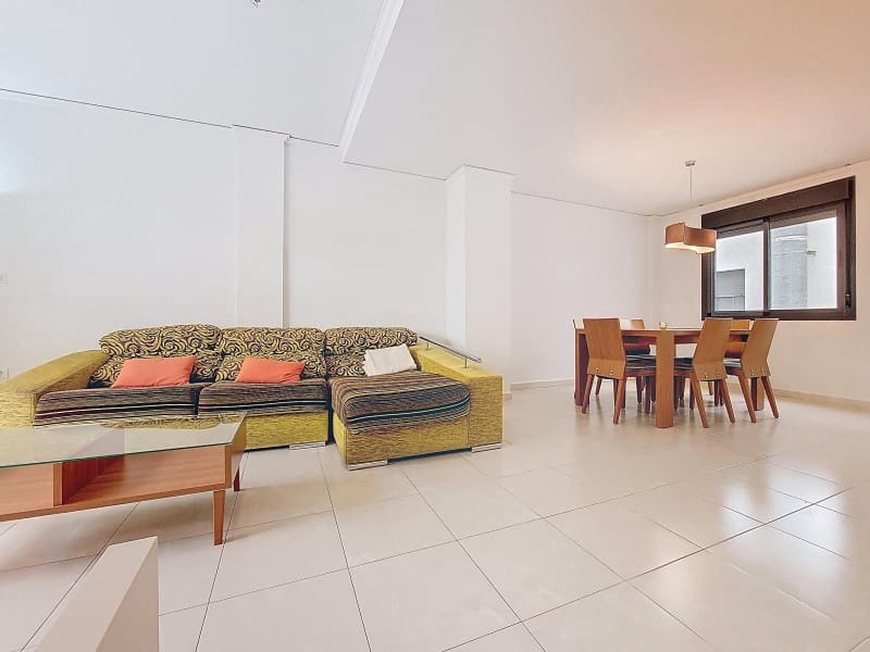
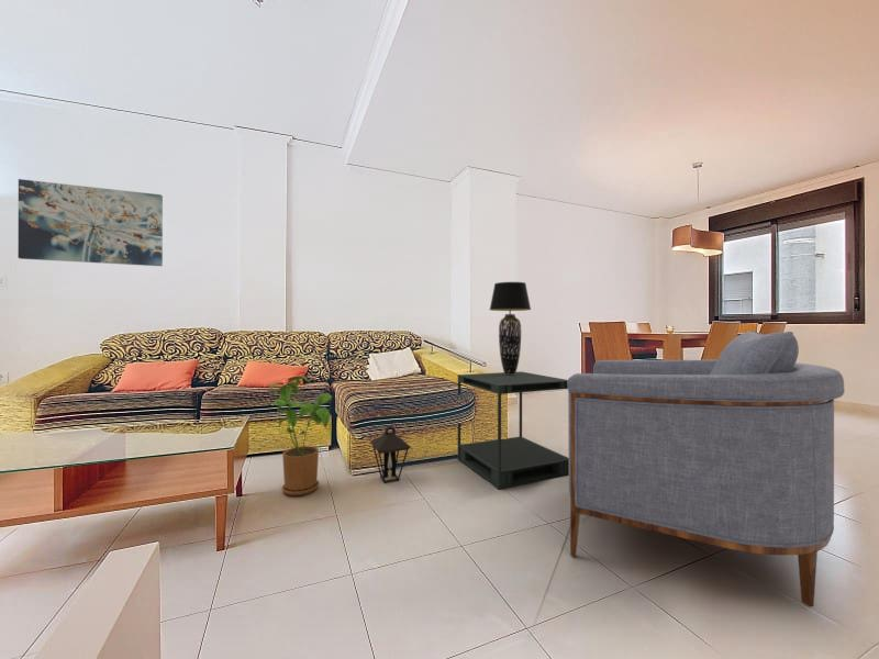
+ armchair [567,331,846,608]
+ side table [457,370,569,490]
+ wall art [16,178,164,267]
+ table lamp [489,281,532,375]
+ lantern [369,425,411,483]
+ house plant [269,375,333,496]
